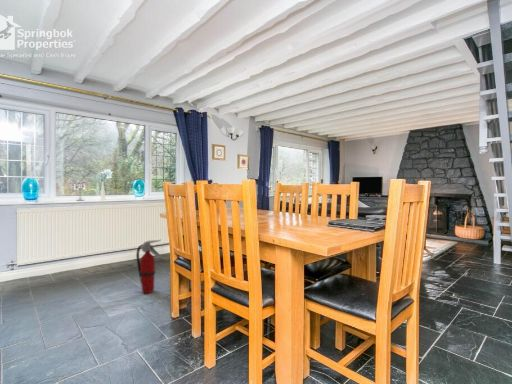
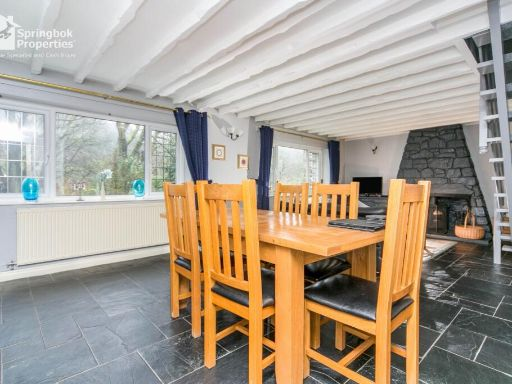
- fire extinguisher [135,239,162,294]
